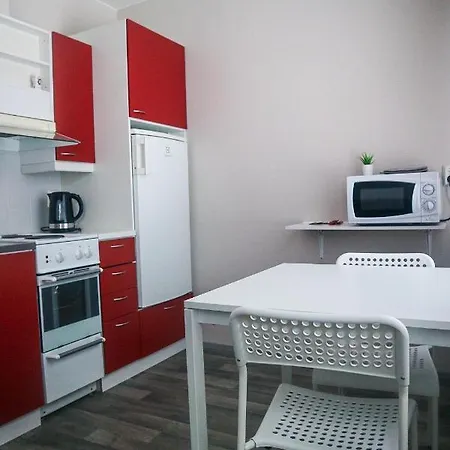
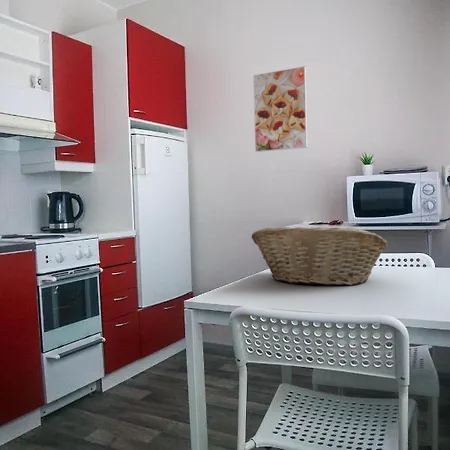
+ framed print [252,65,309,153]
+ fruit basket [251,226,389,286]
